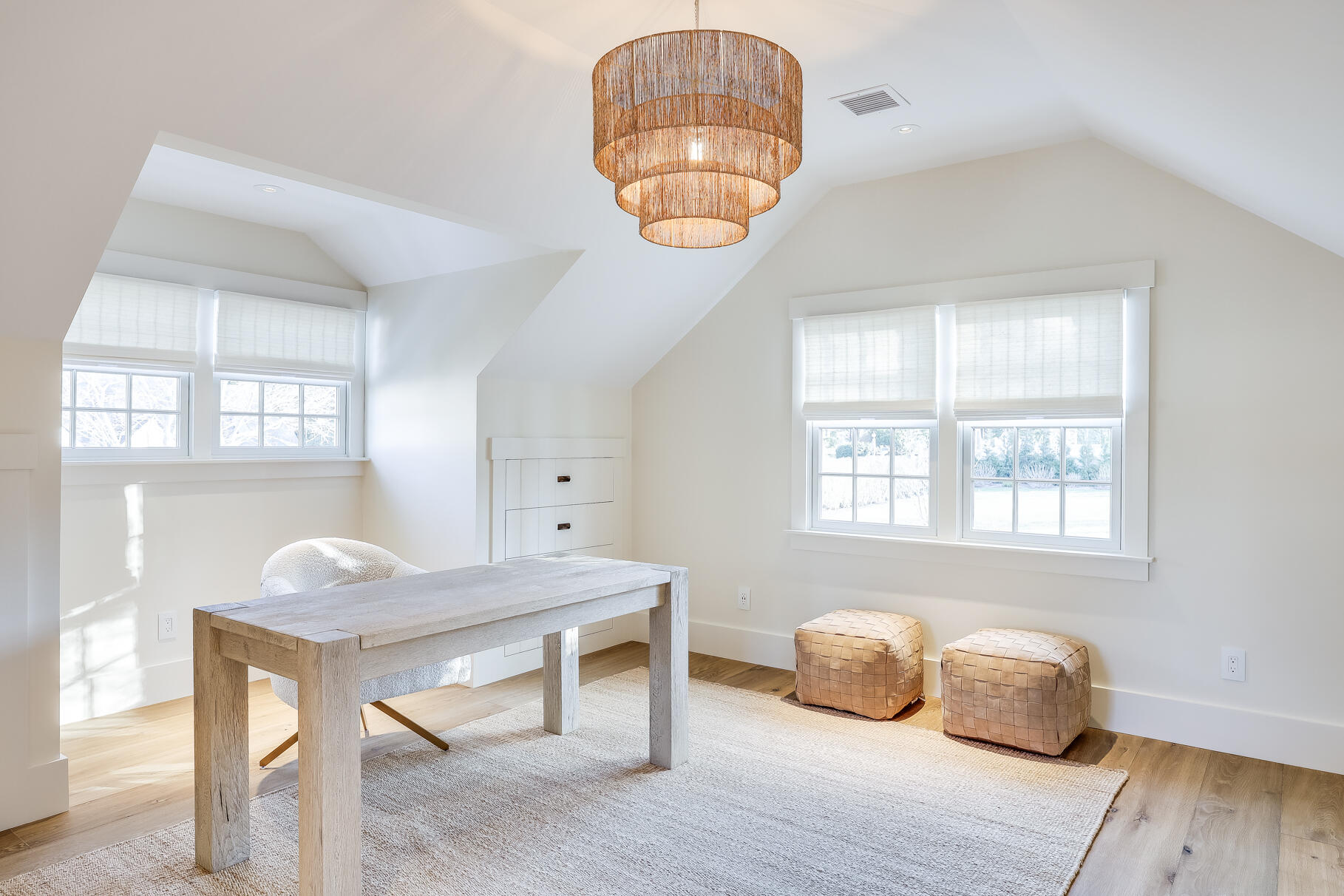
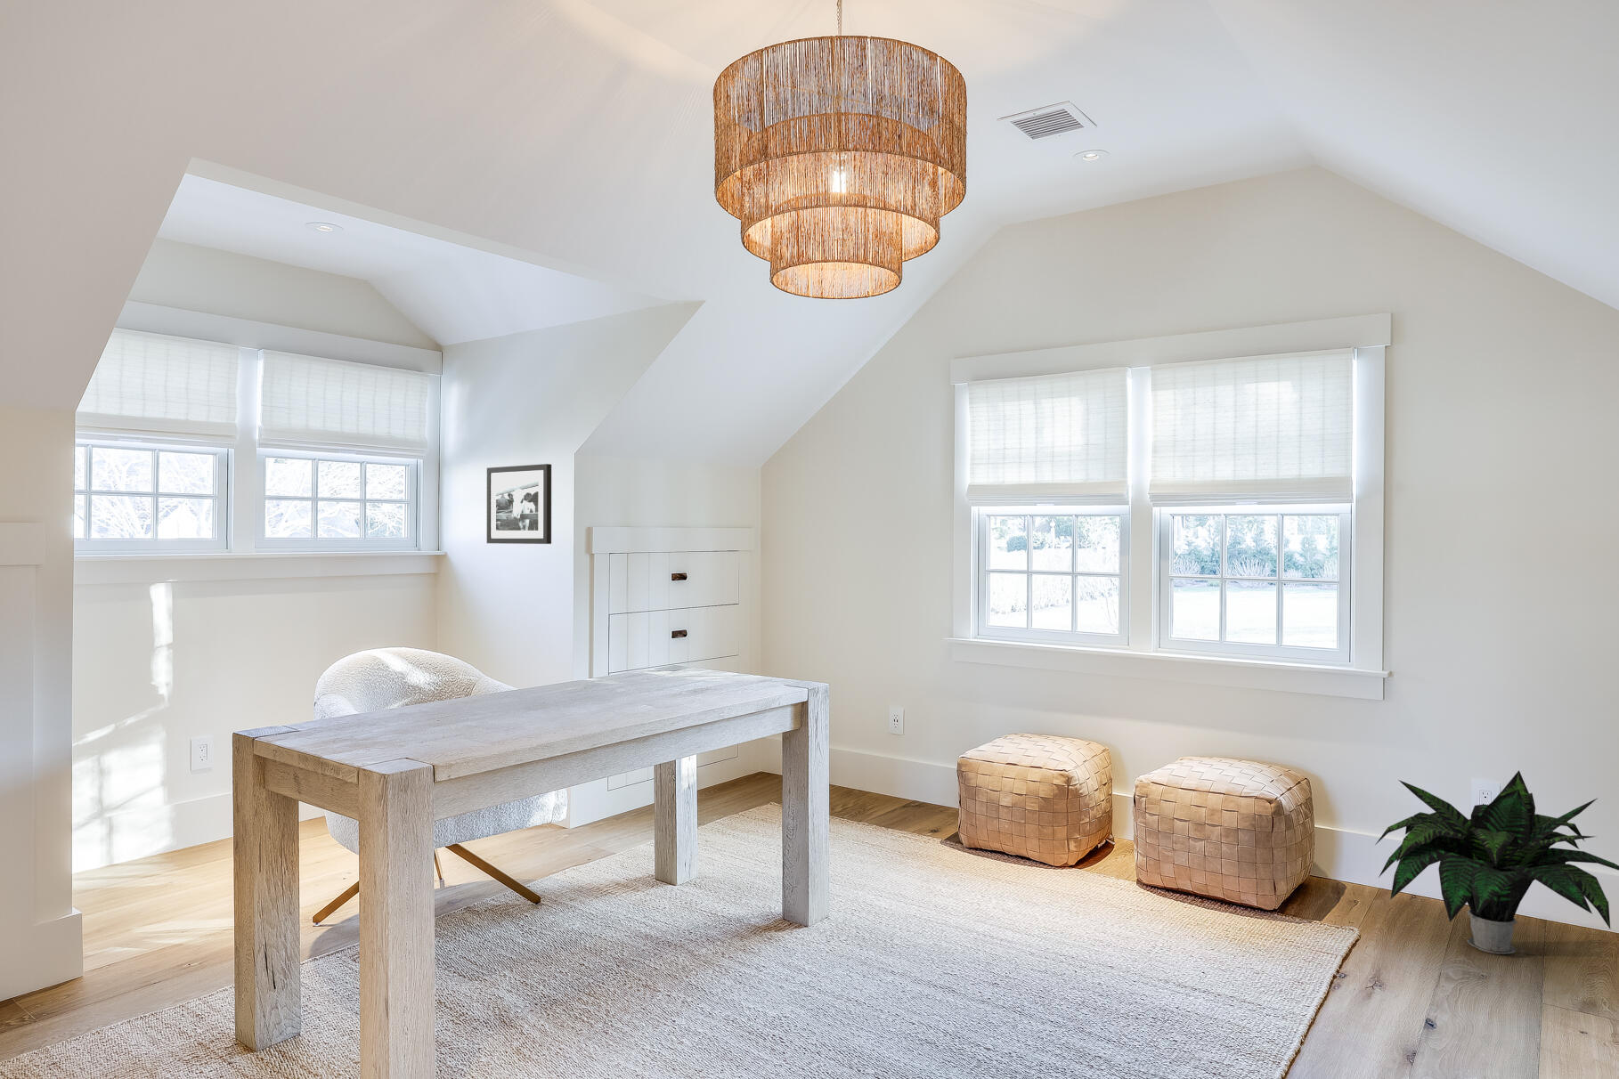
+ potted plant [1374,770,1619,955]
+ picture frame [487,462,552,544]
